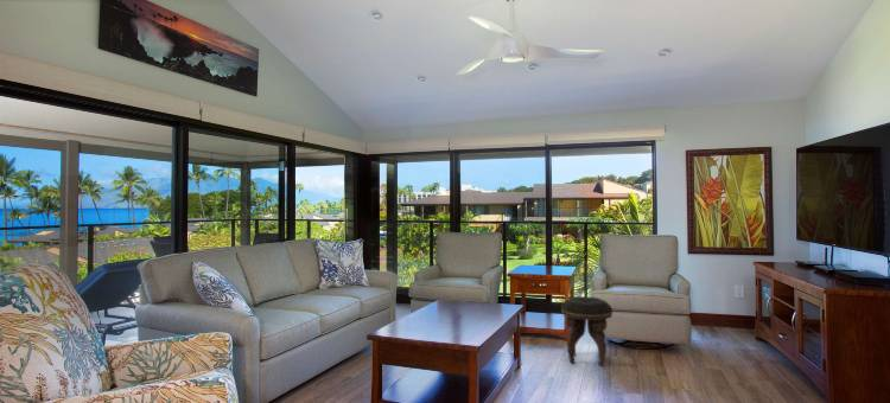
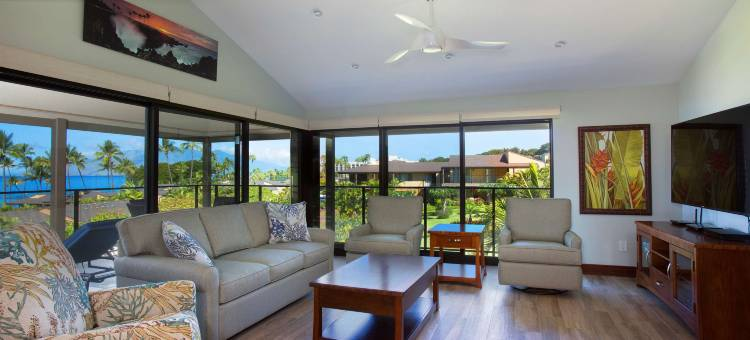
- footstool [560,295,614,367]
